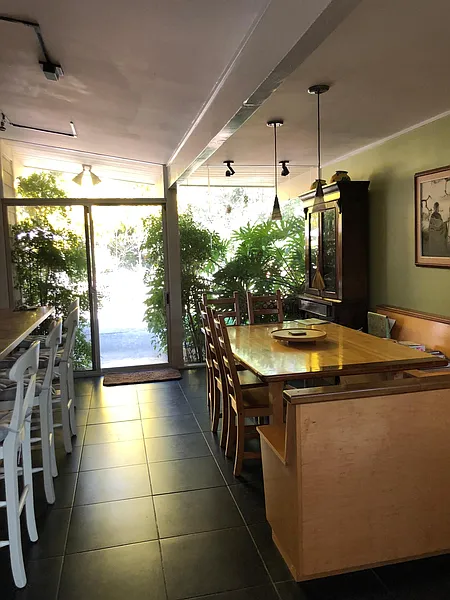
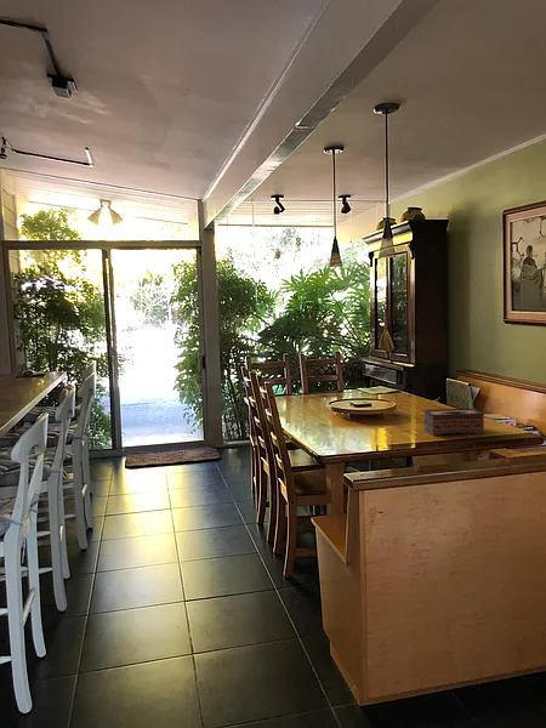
+ tissue box [422,406,485,437]
